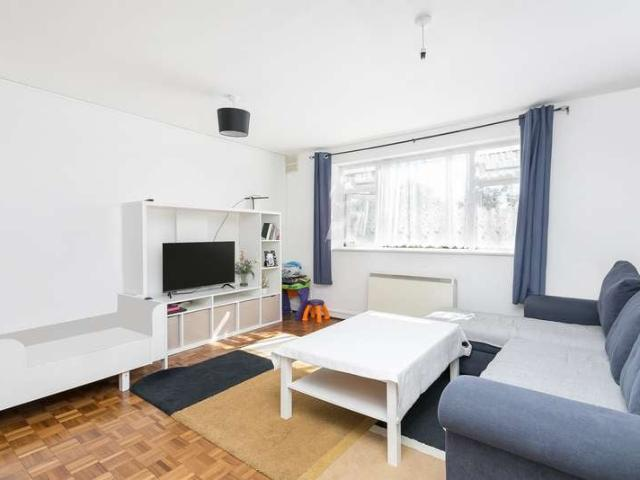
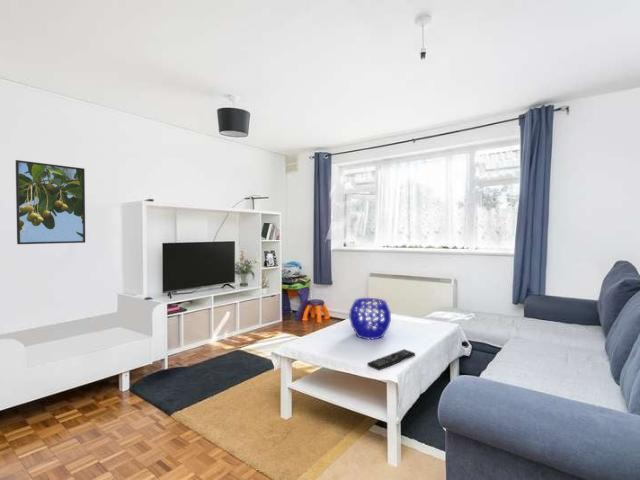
+ remote control [367,348,416,371]
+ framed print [15,159,86,245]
+ decorative bowl [348,297,392,340]
